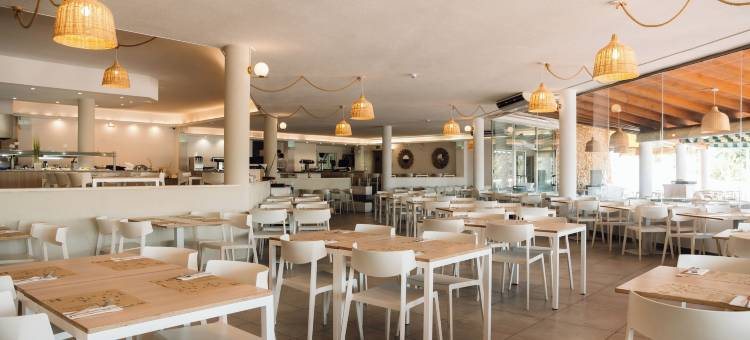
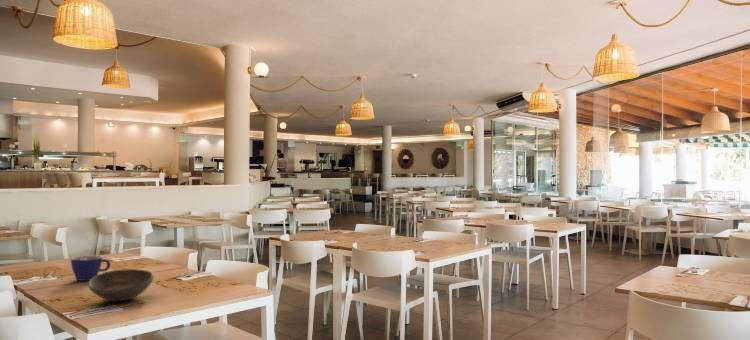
+ bowl [87,268,155,302]
+ cup [70,255,112,282]
